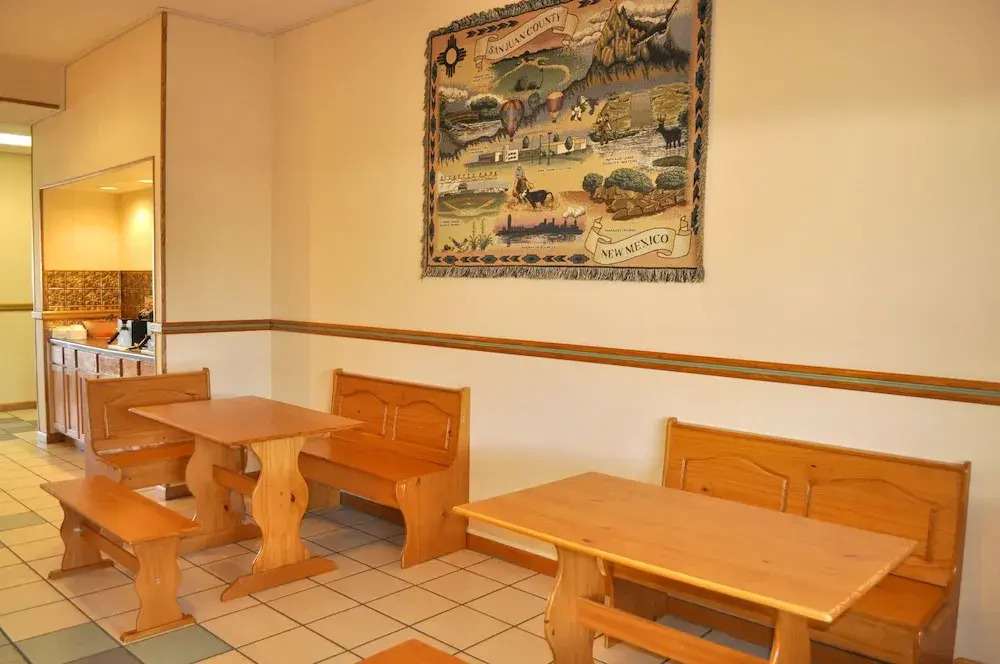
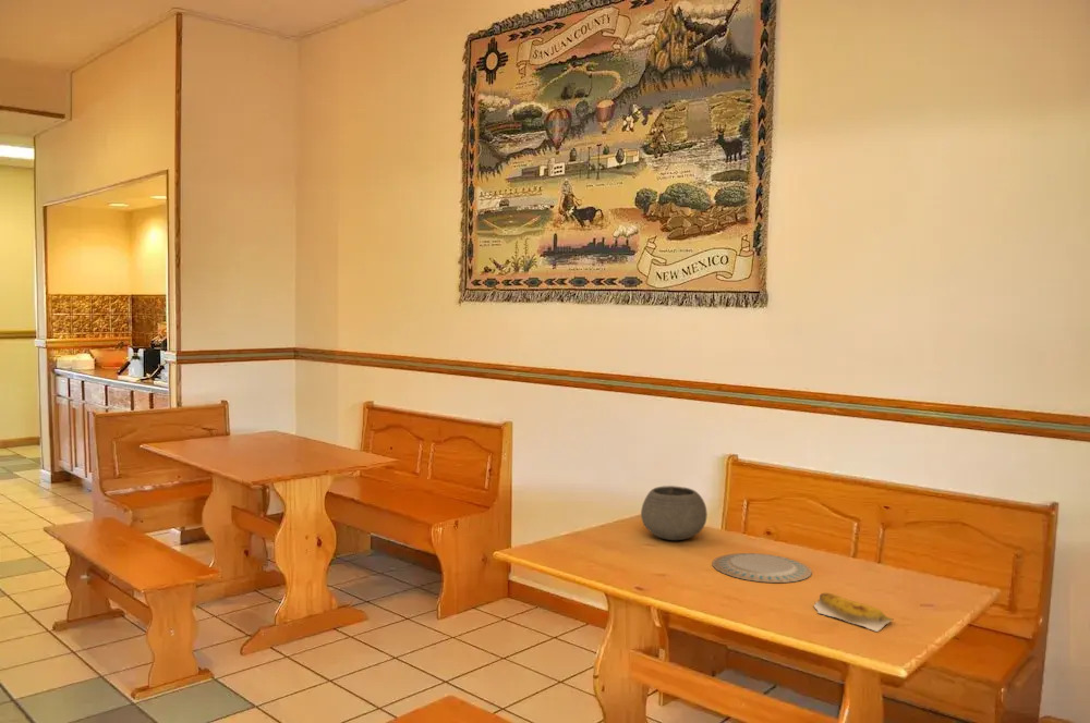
+ banana [813,592,894,633]
+ bowl [640,485,708,541]
+ chinaware [712,552,813,584]
